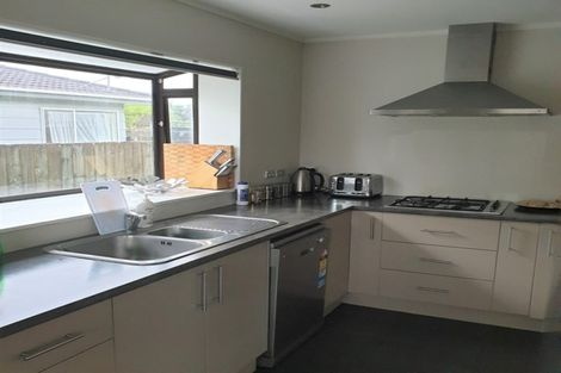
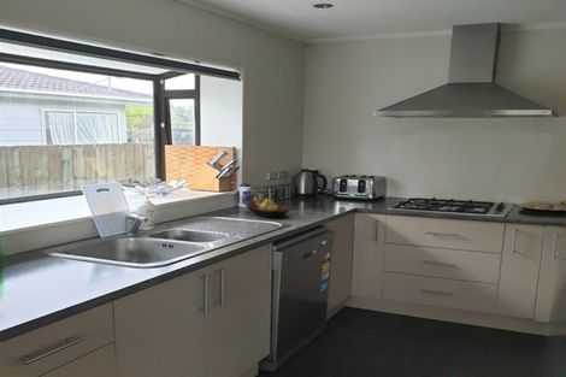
+ fruit bowl [243,196,291,220]
